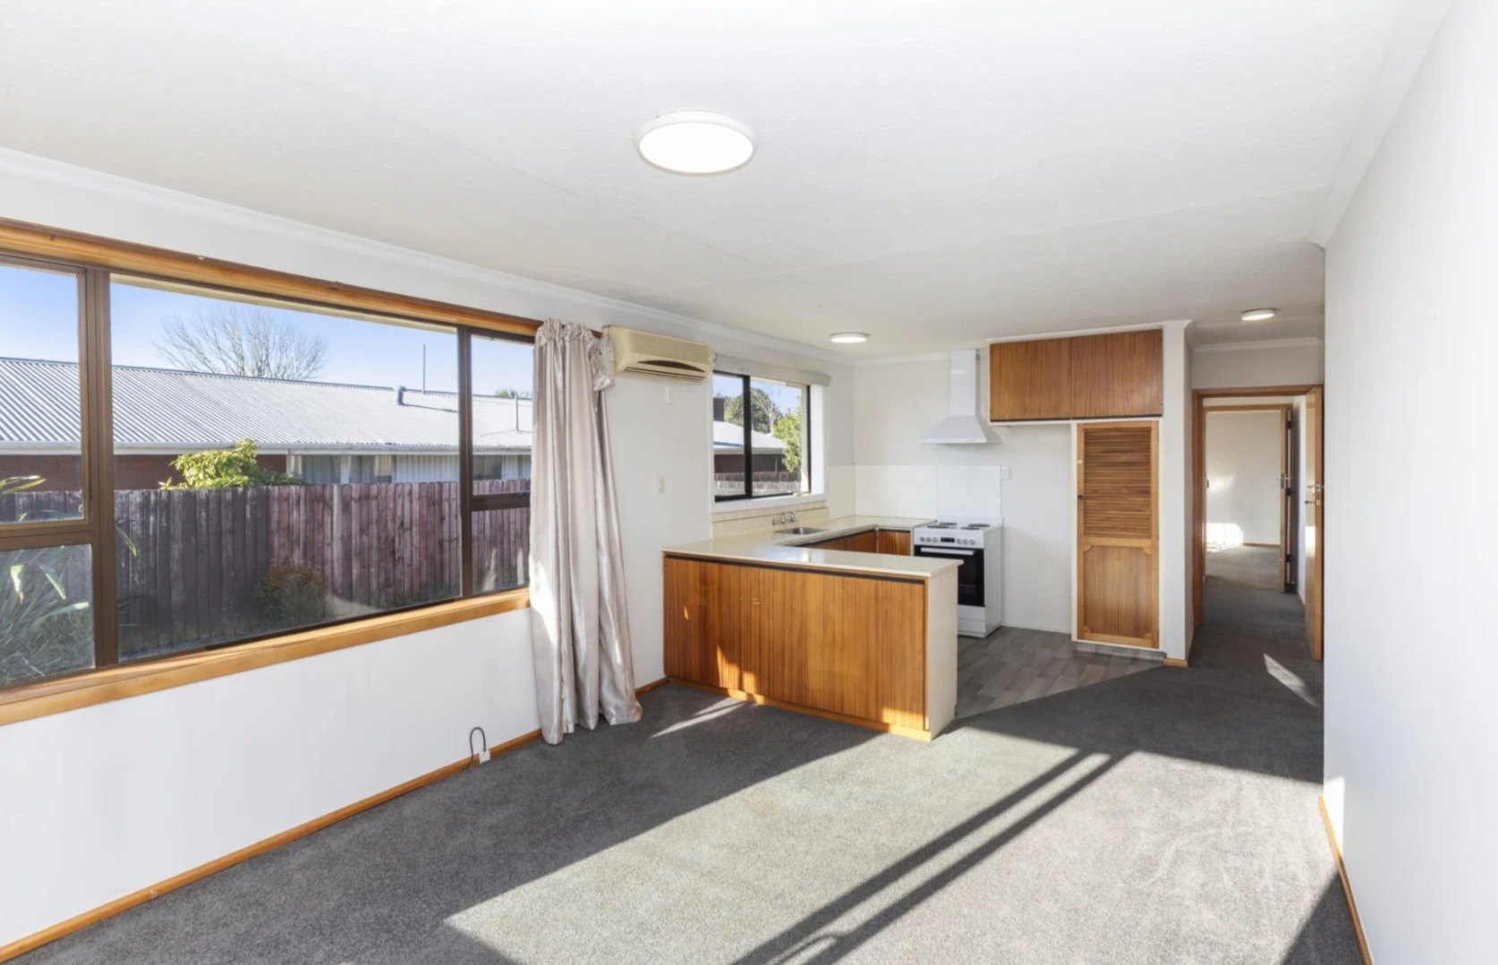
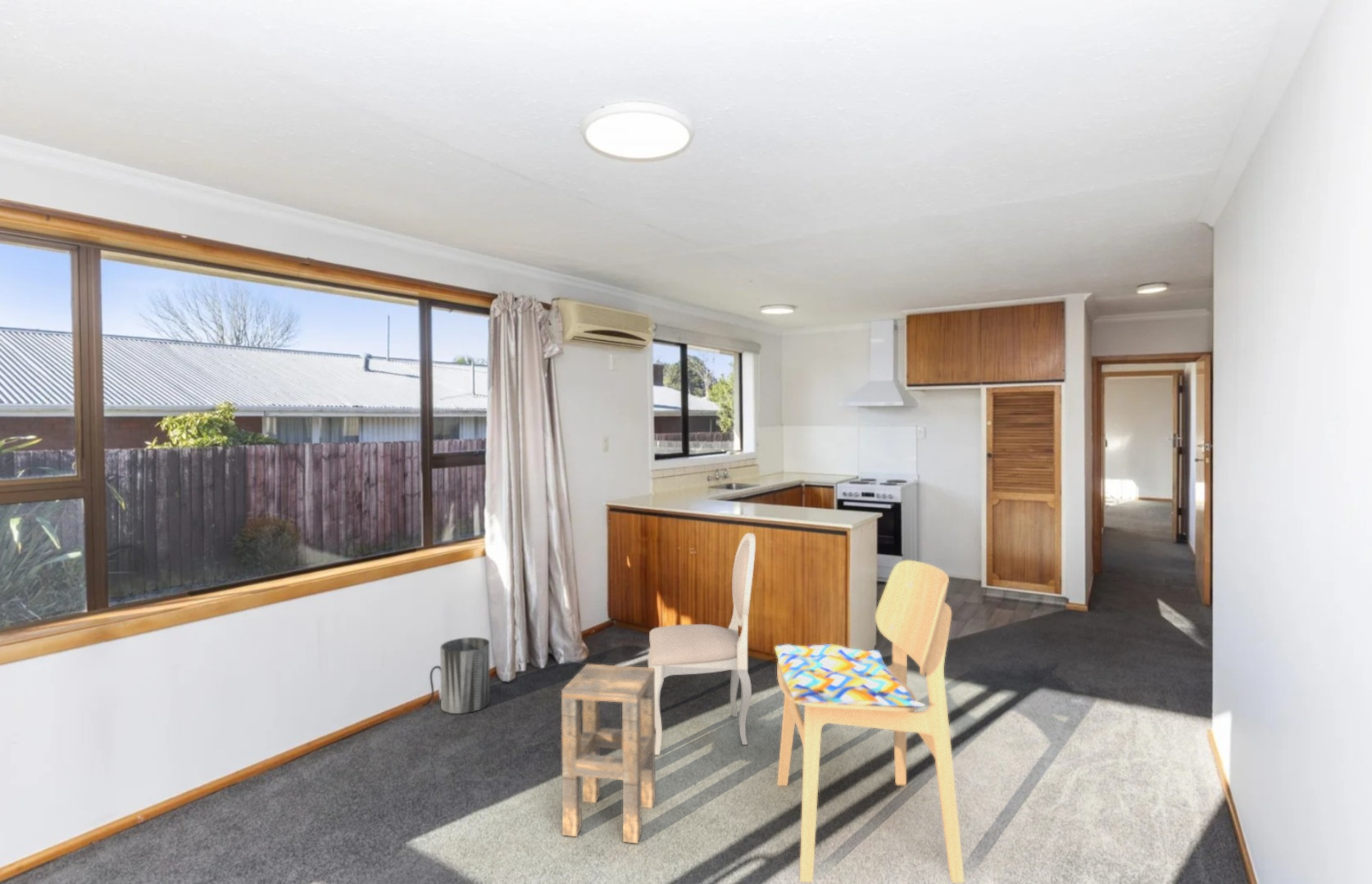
+ dining chair [647,533,756,756]
+ side table [561,663,656,845]
+ trash can [439,637,491,714]
+ dining chair [774,560,965,884]
